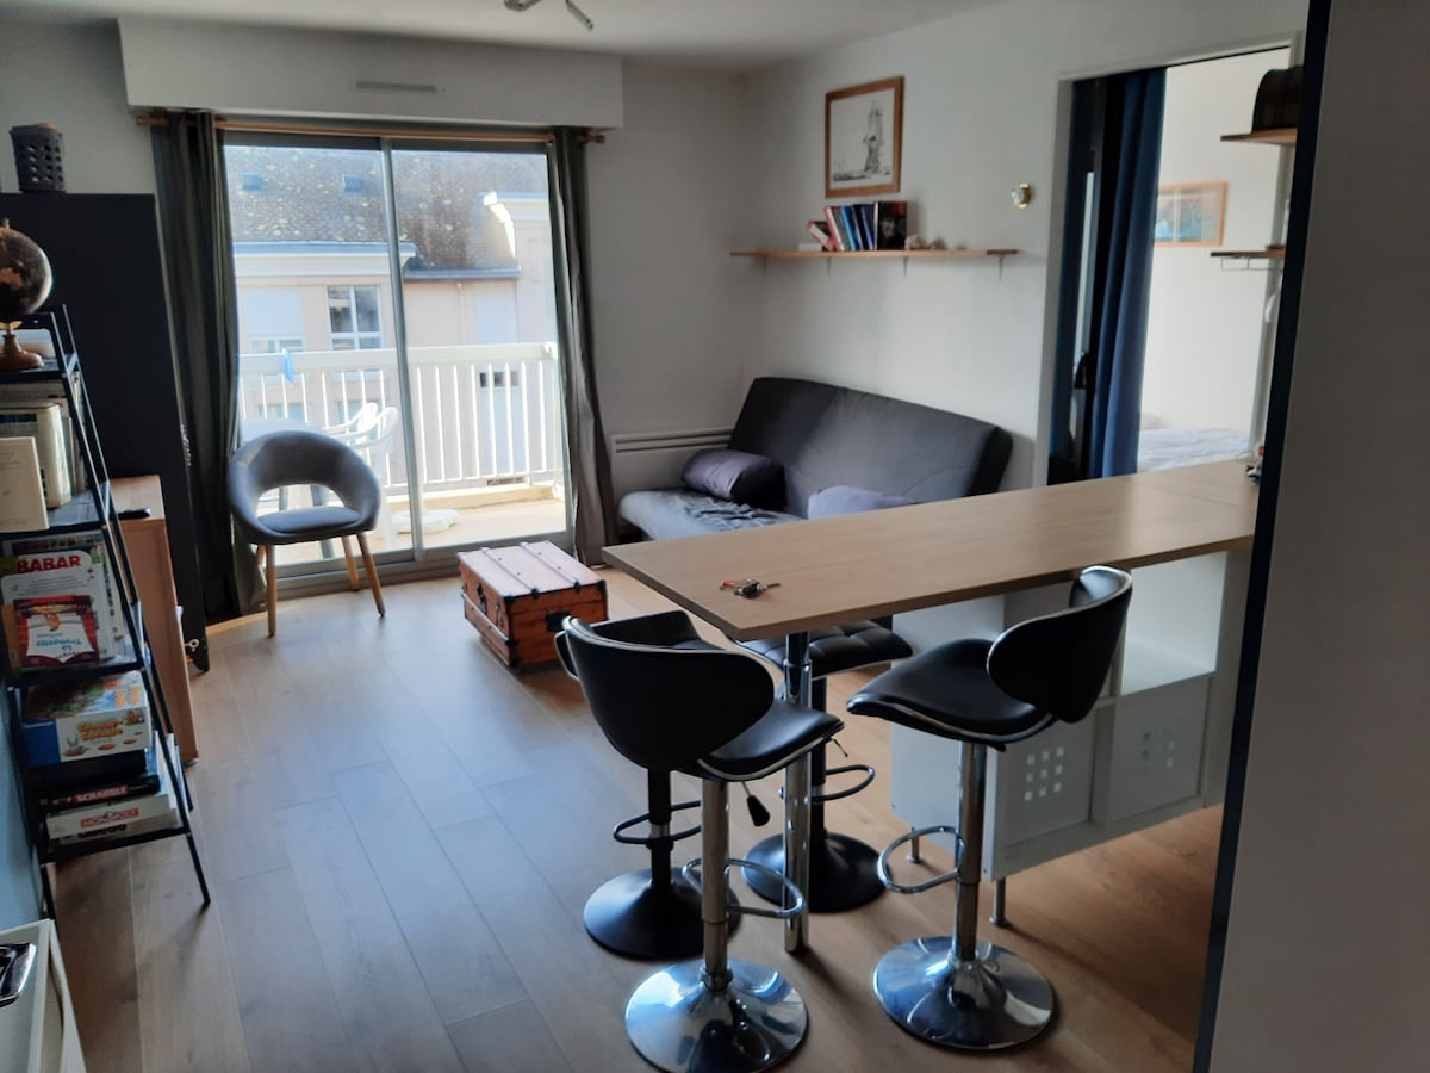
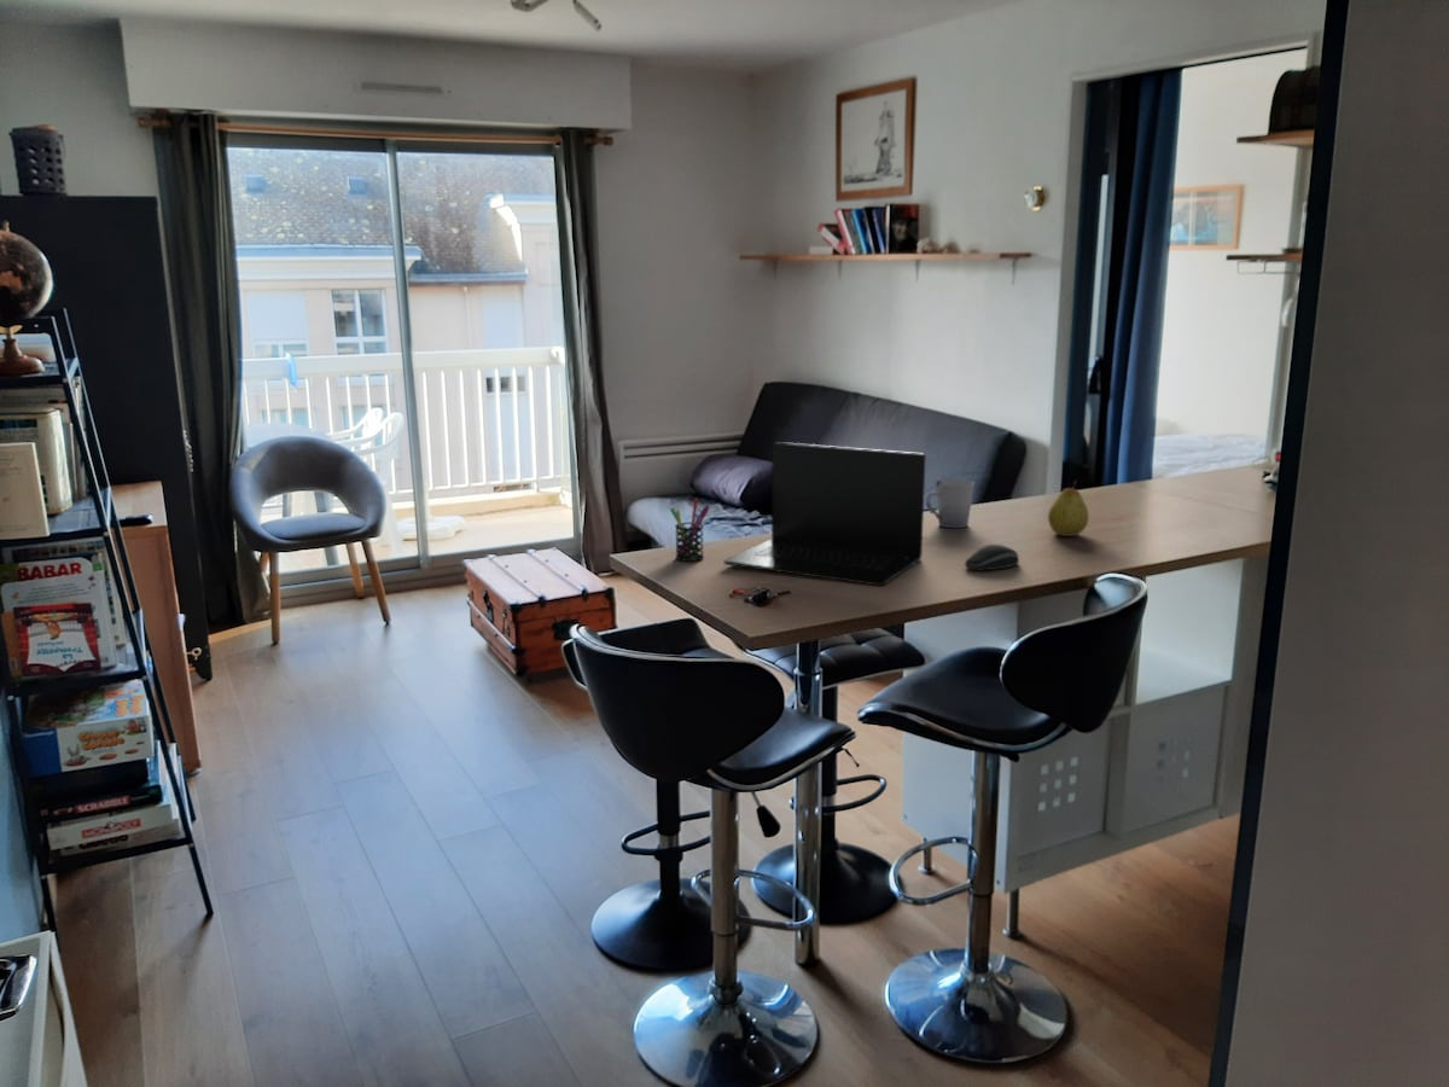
+ pen holder [669,498,710,563]
+ laptop [723,441,927,587]
+ computer mouse [964,544,1020,571]
+ fruit [1047,479,1090,537]
+ cup [925,478,976,529]
